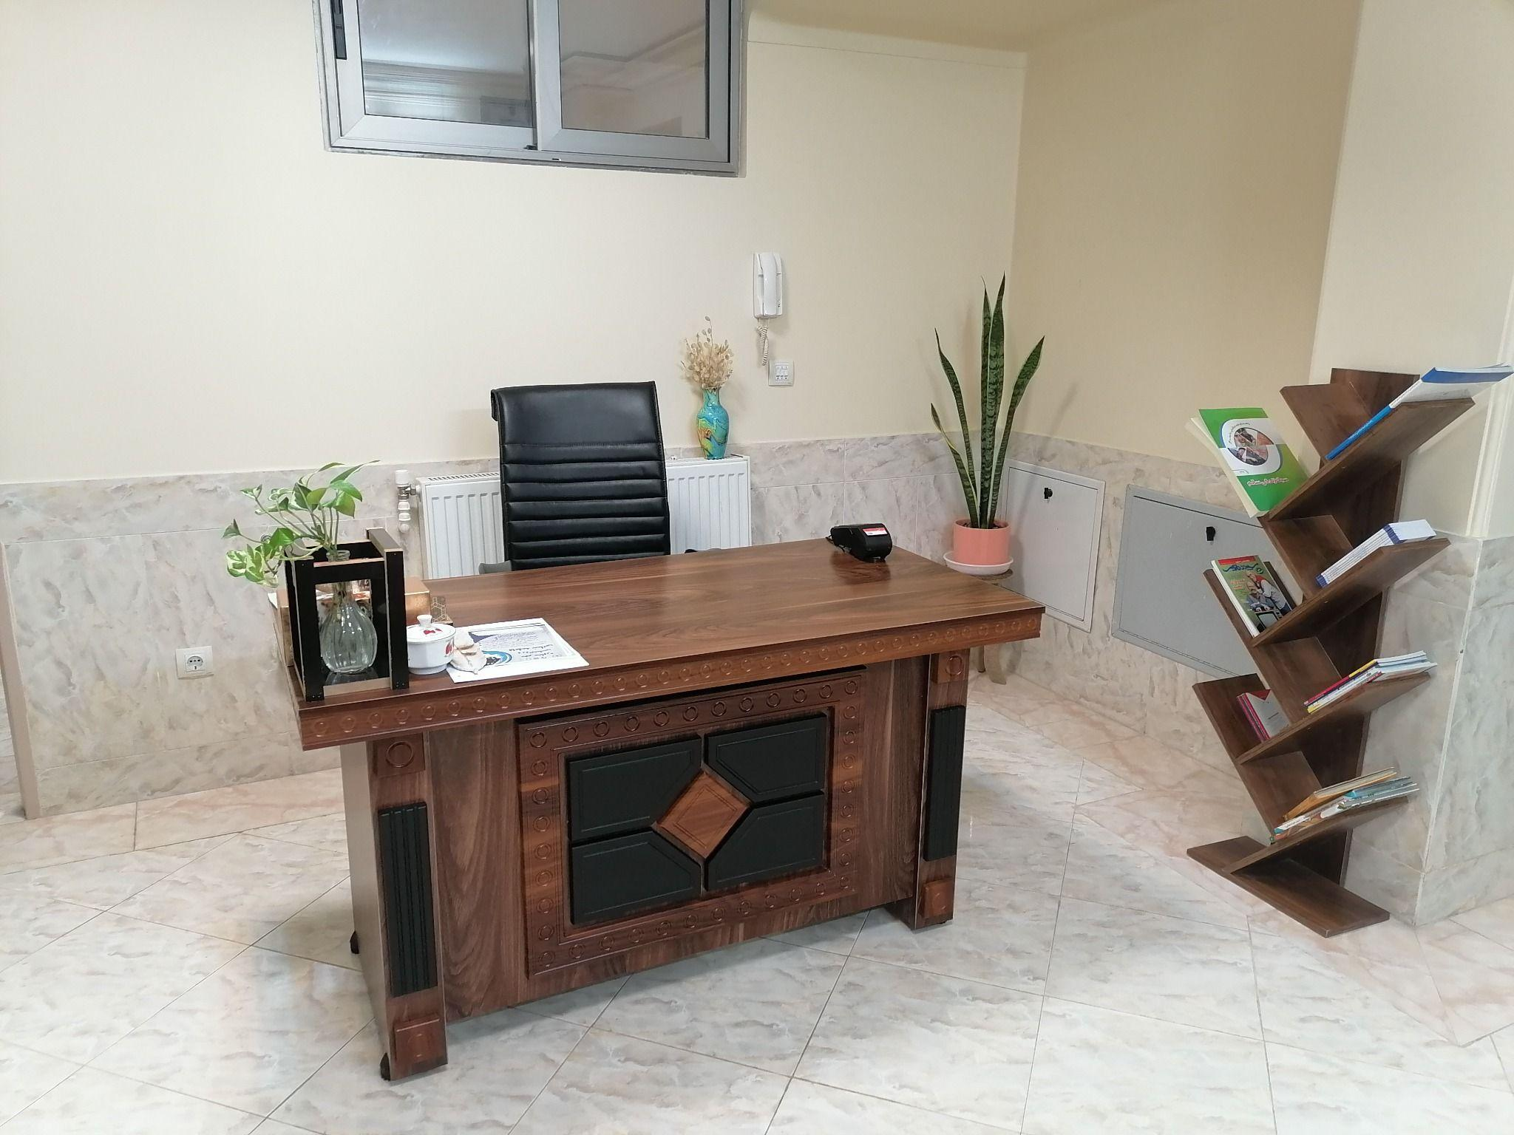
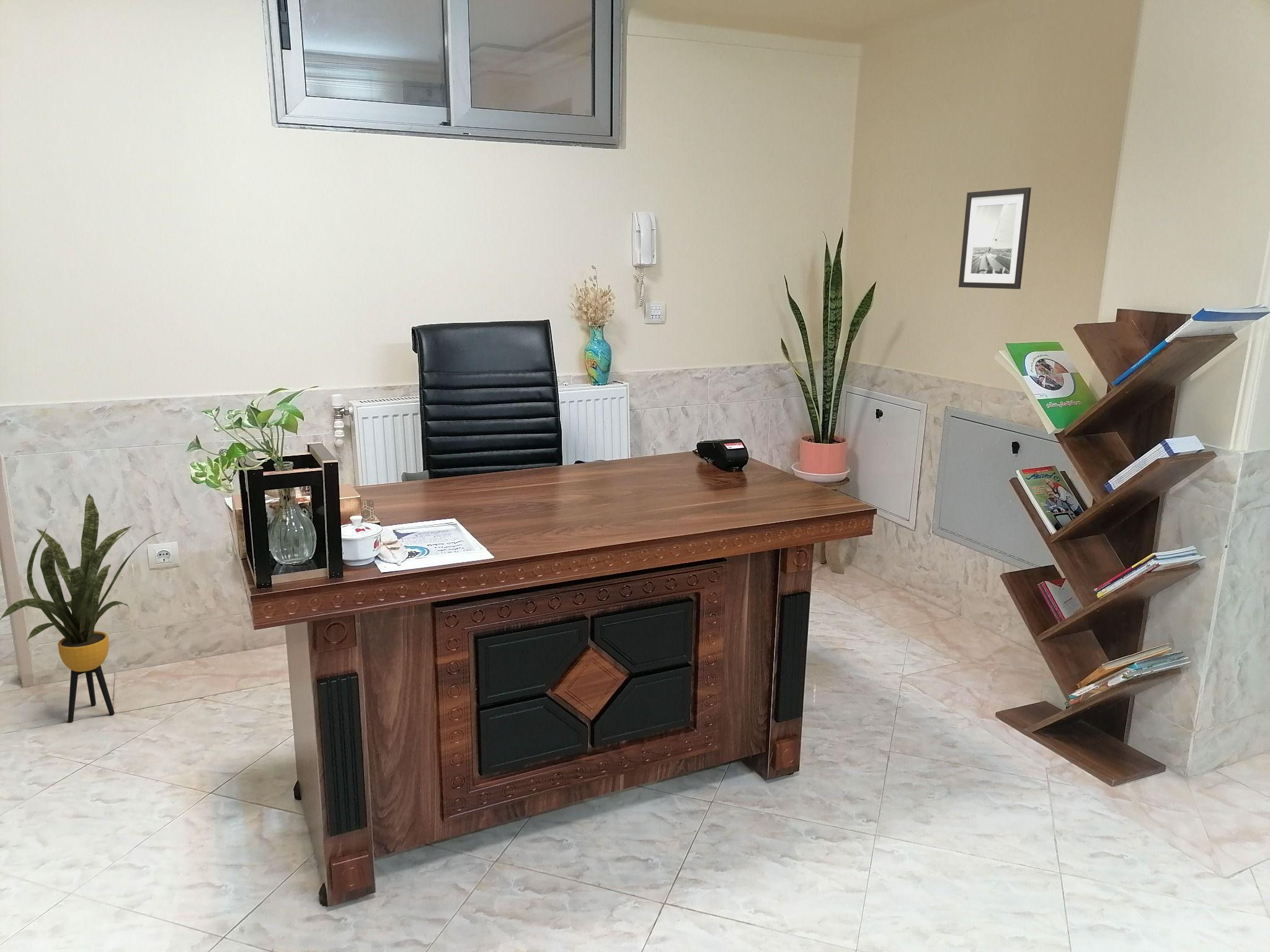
+ house plant [0,493,162,723]
+ wall art [958,187,1032,289]
